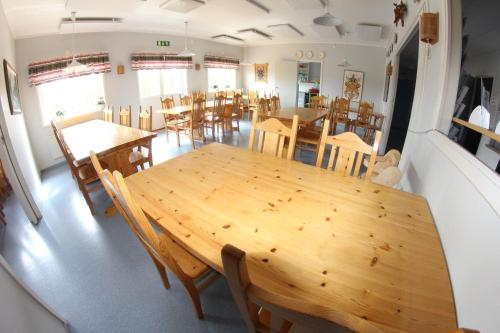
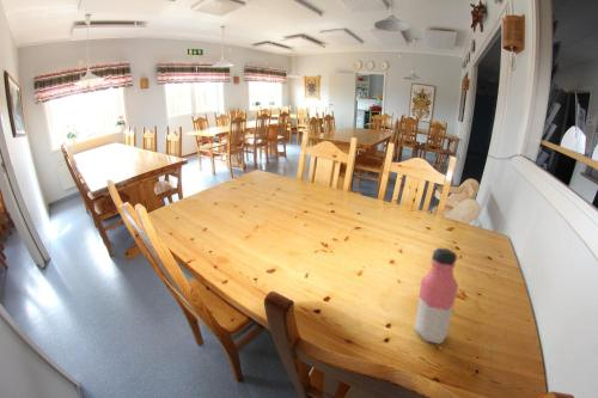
+ water bottle [413,246,459,345]
